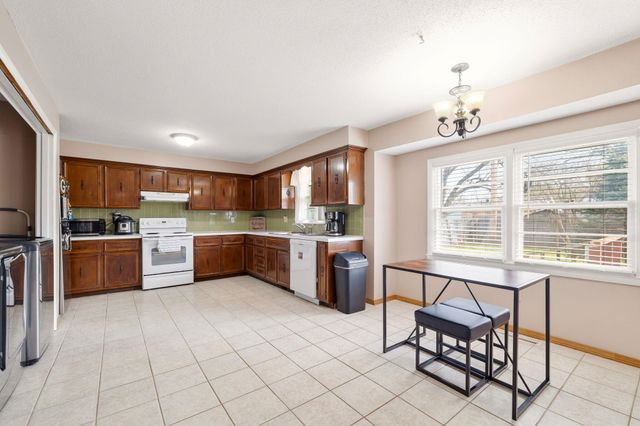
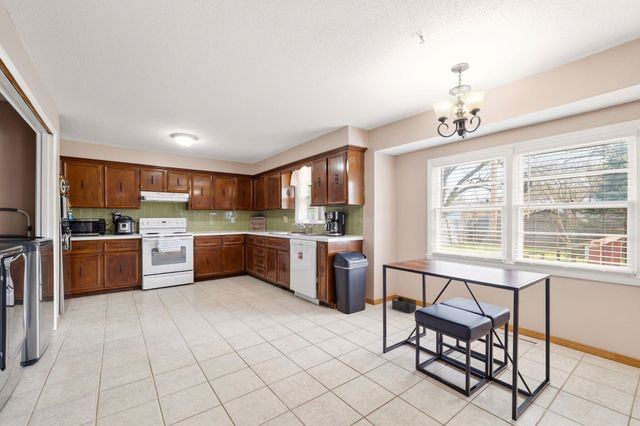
+ storage bin [391,296,417,314]
